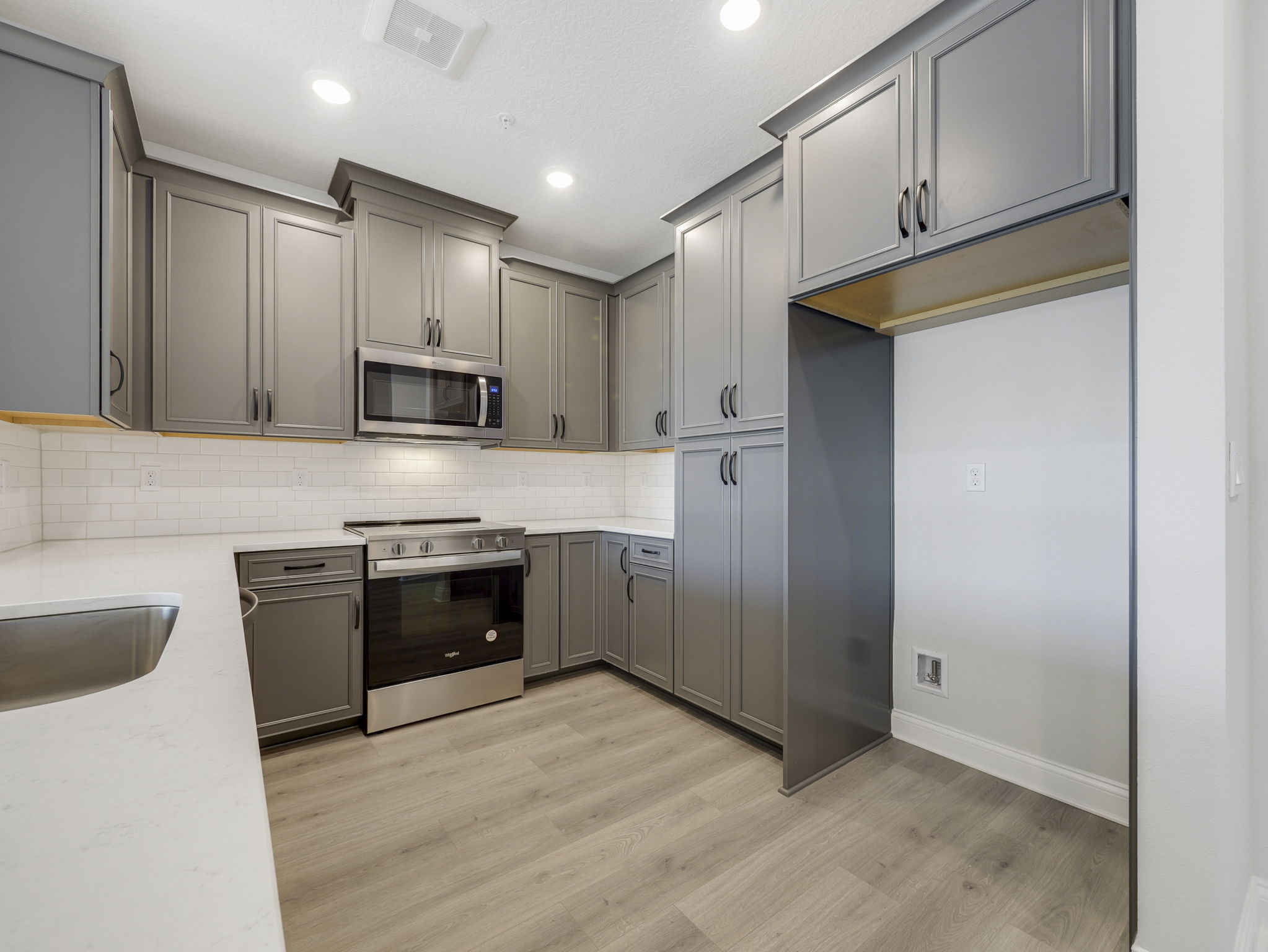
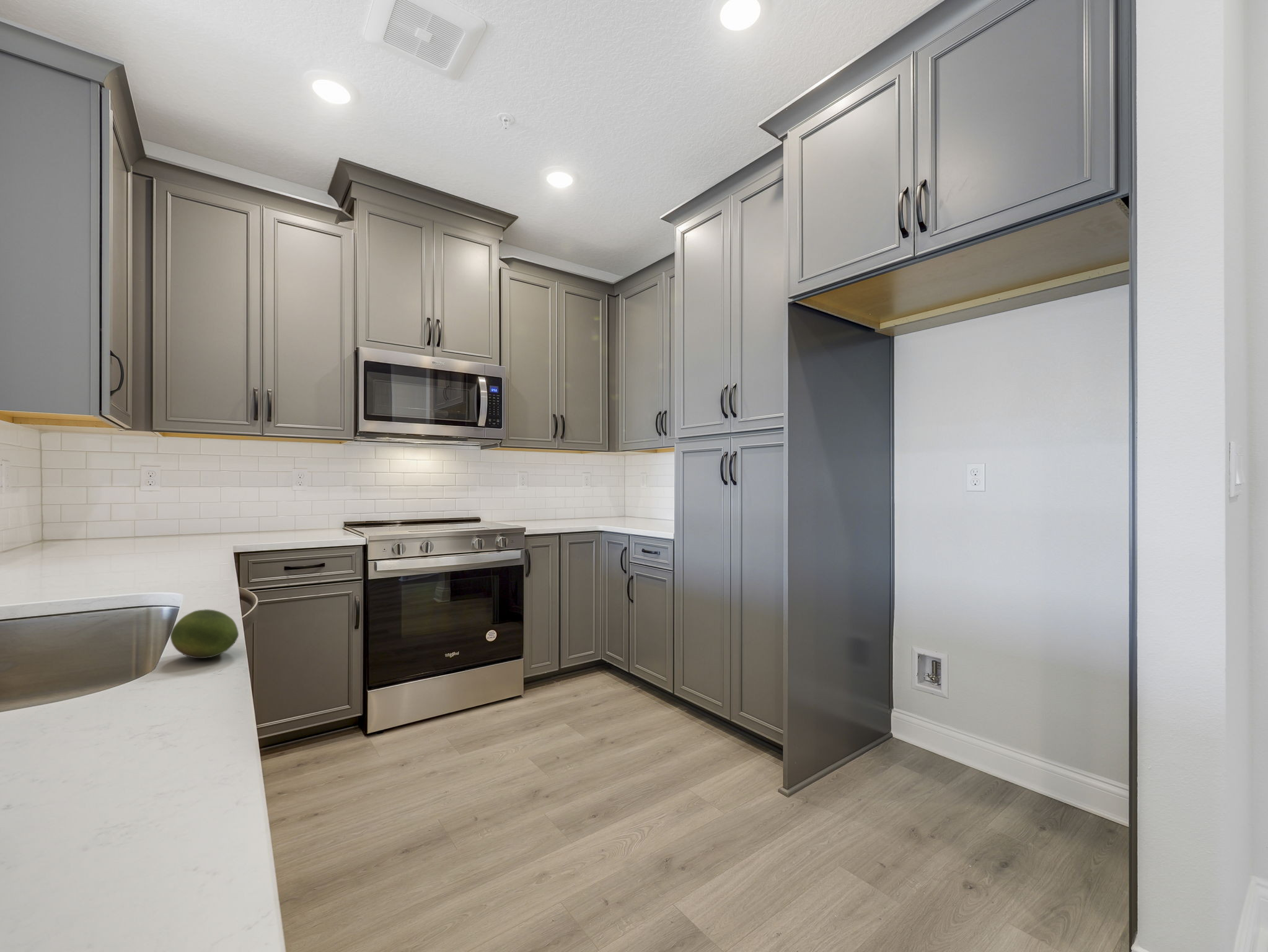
+ fruit [170,609,239,659]
